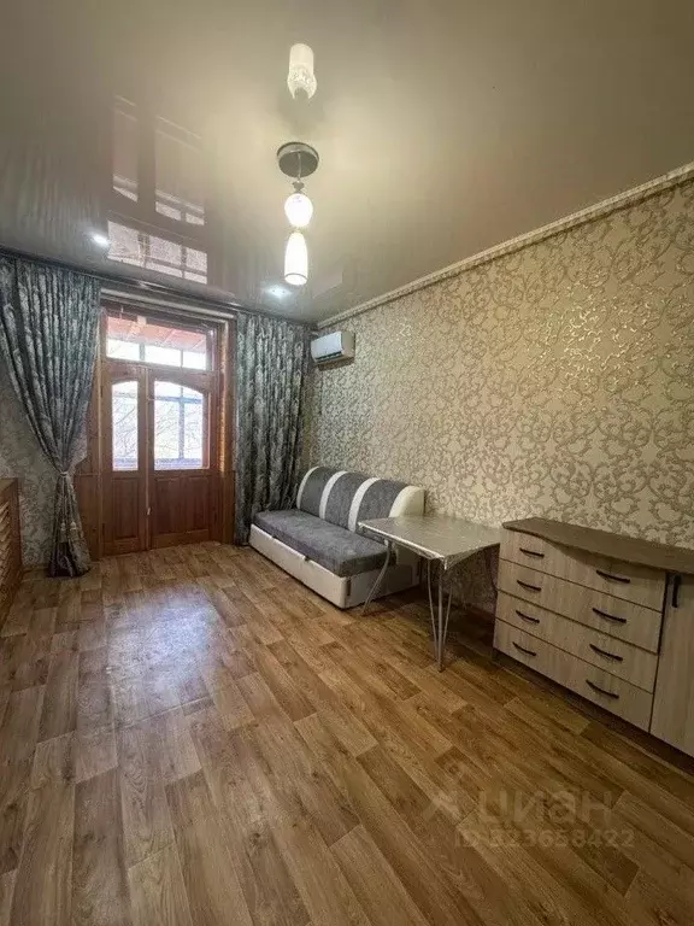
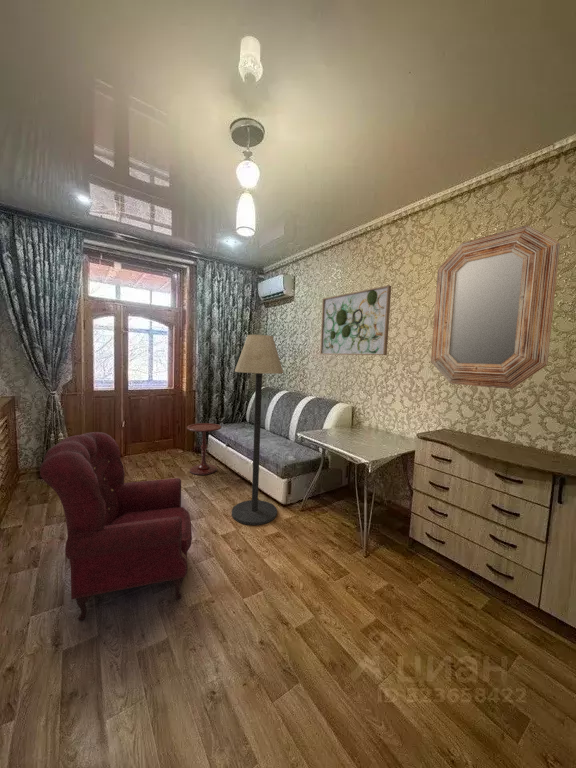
+ floor lamp [231,334,284,526]
+ wall art [319,284,392,356]
+ armchair [39,431,193,622]
+ side table [186,422,222,476]
+ home mirror [430,224,561,390]
